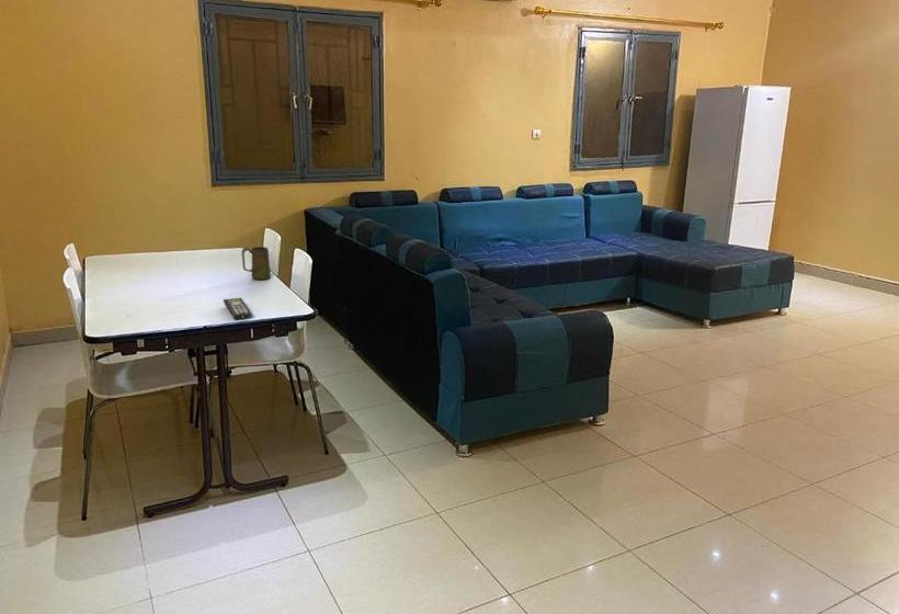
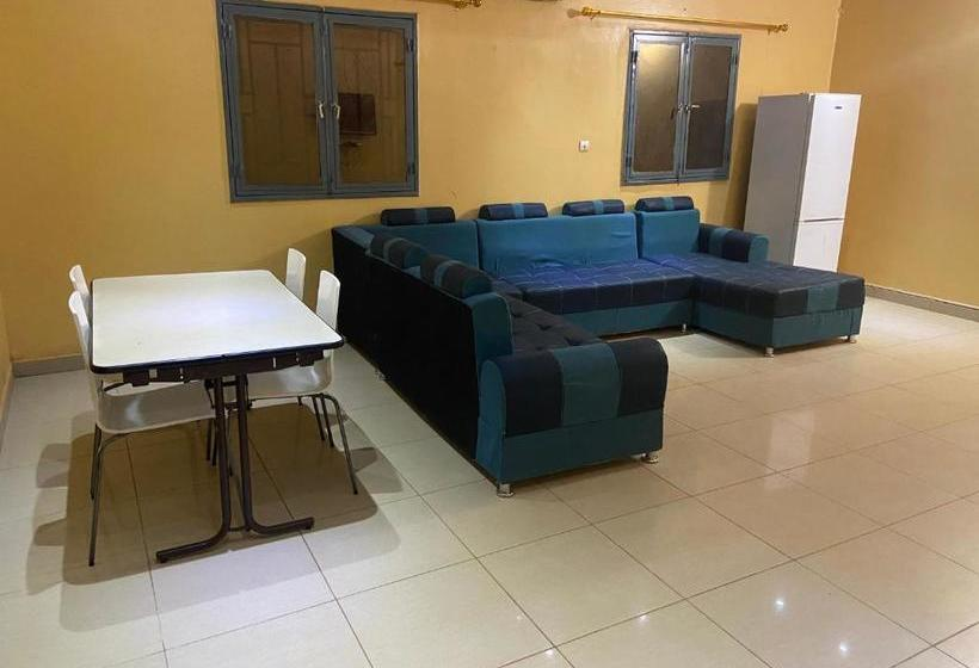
- mug [240,246,272,281]
- remote control [223,297,253,320]
